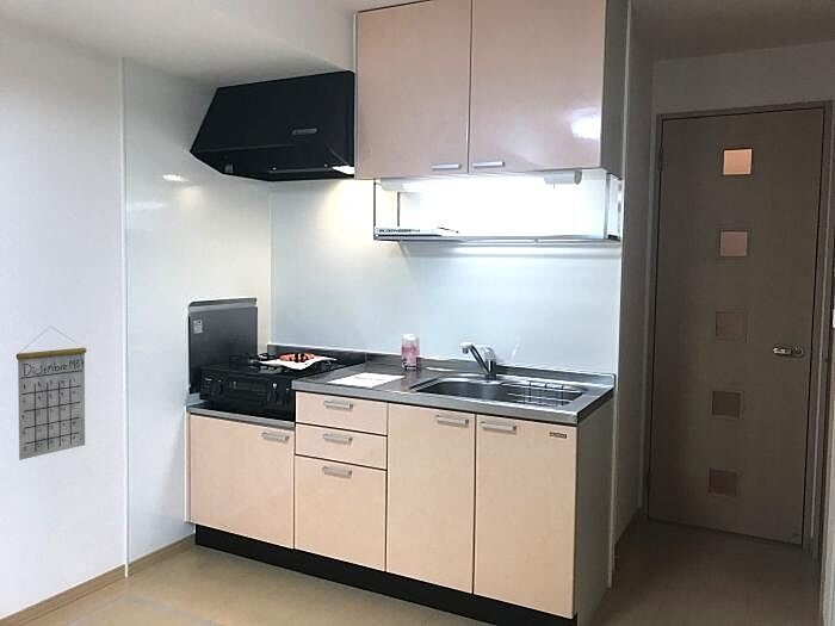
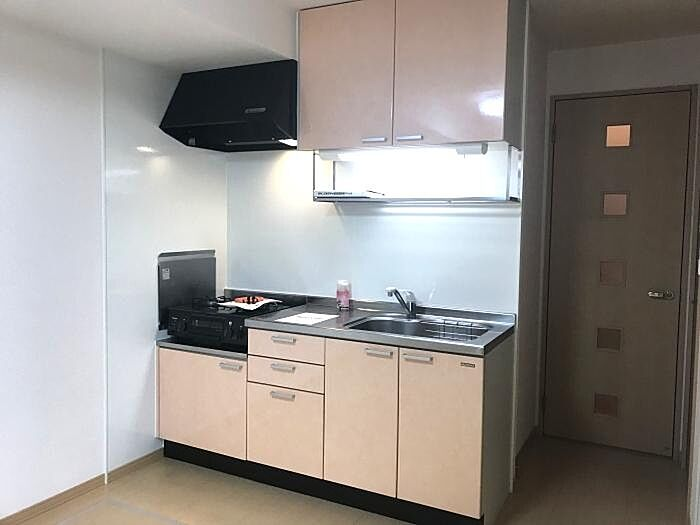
- calendar [16,326,87,461]
